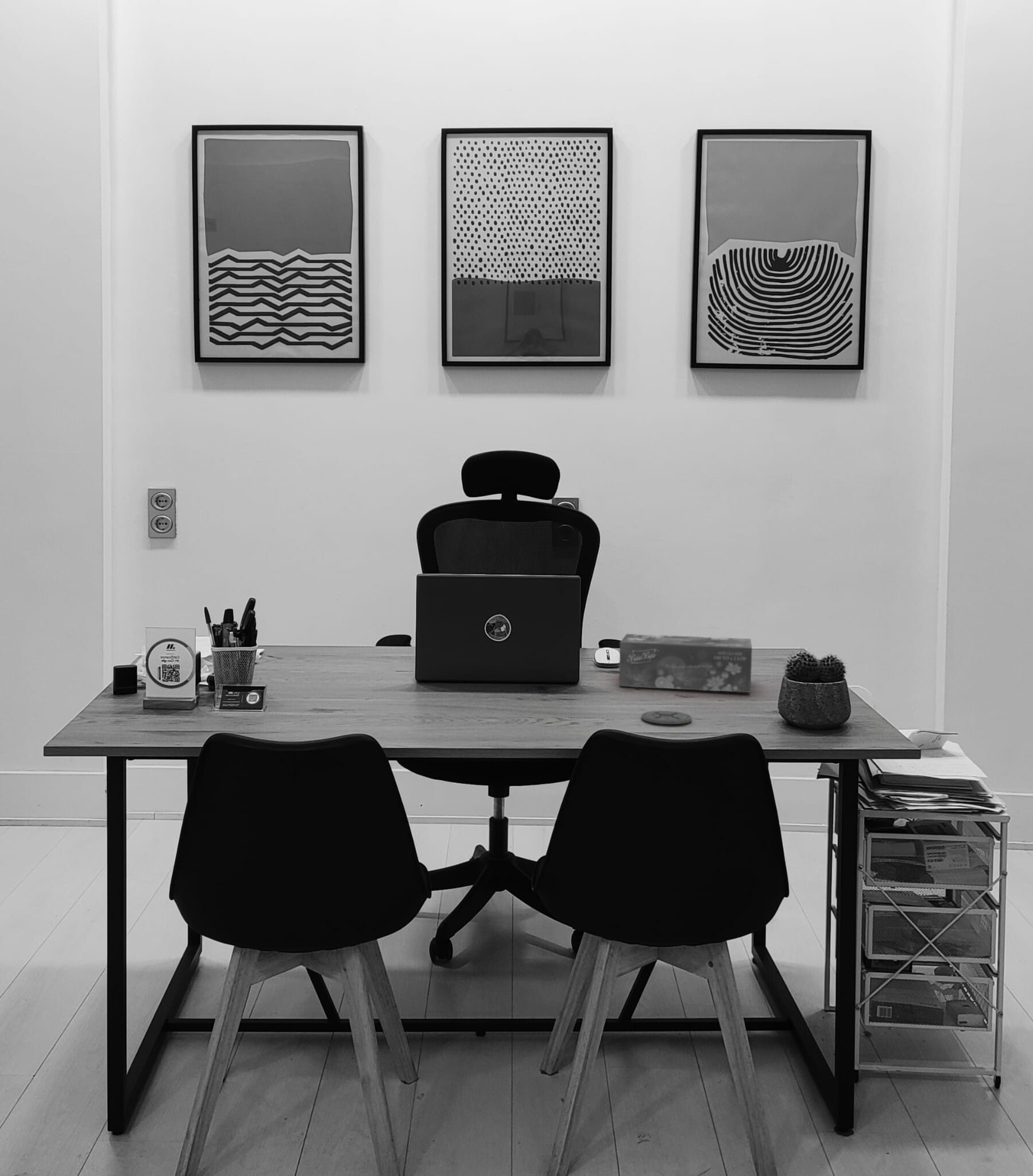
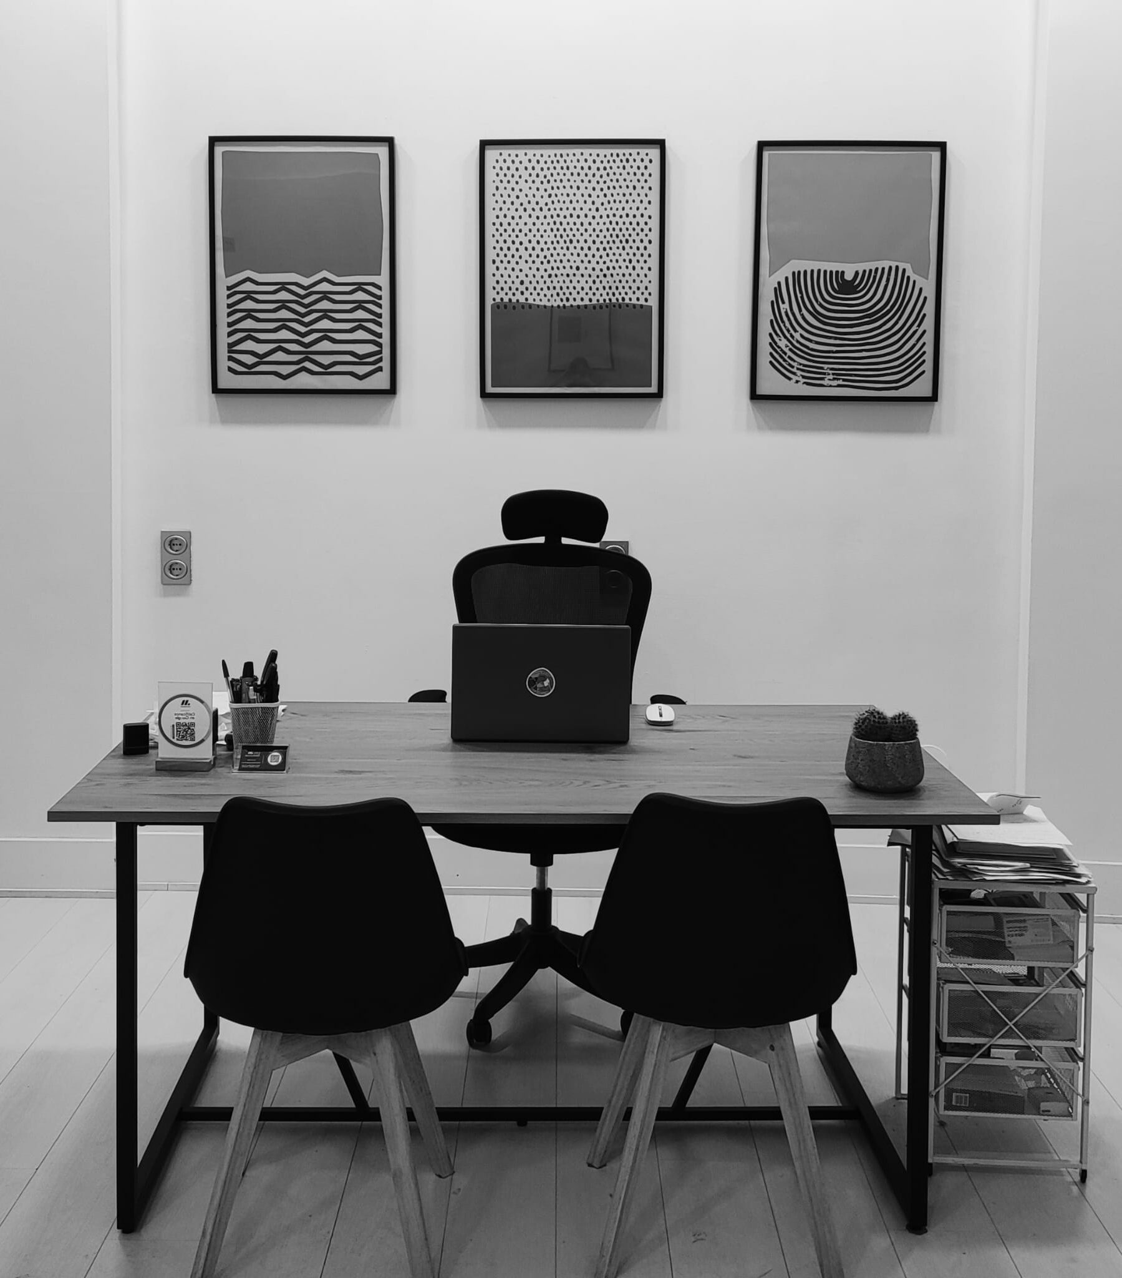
- coaster [641,710,692,725]
- tissue box [618,633,753,693]
